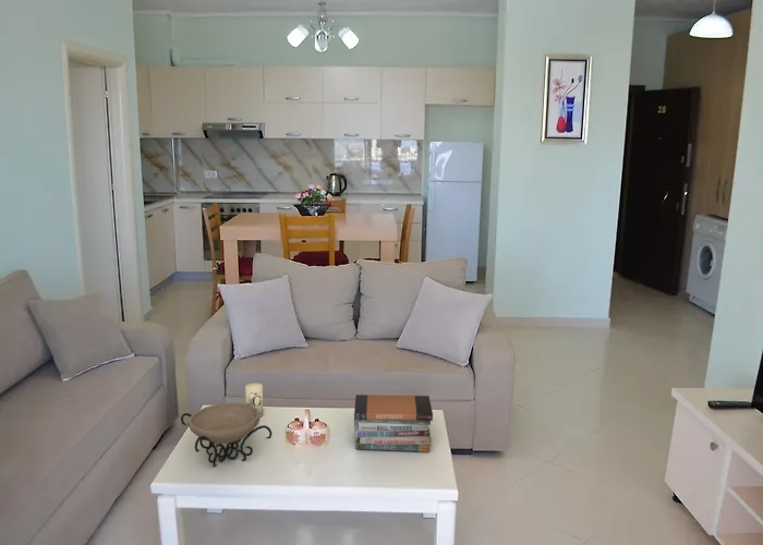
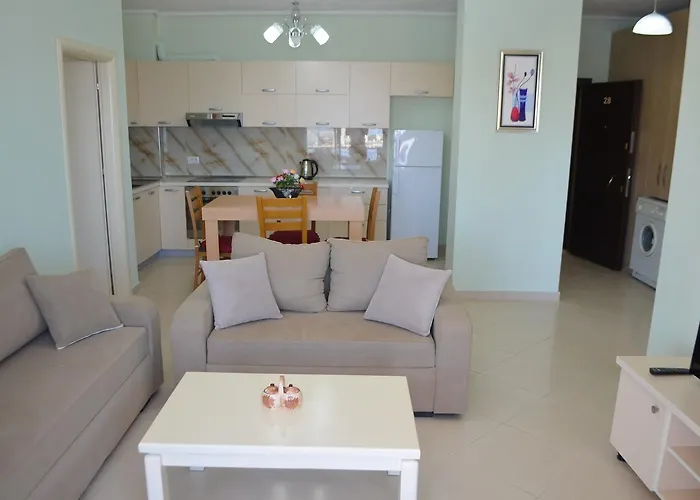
- decorative bowl [180,401,274,468]
- candle [244,382,264,419]
- book stack [353,393,434,453]
